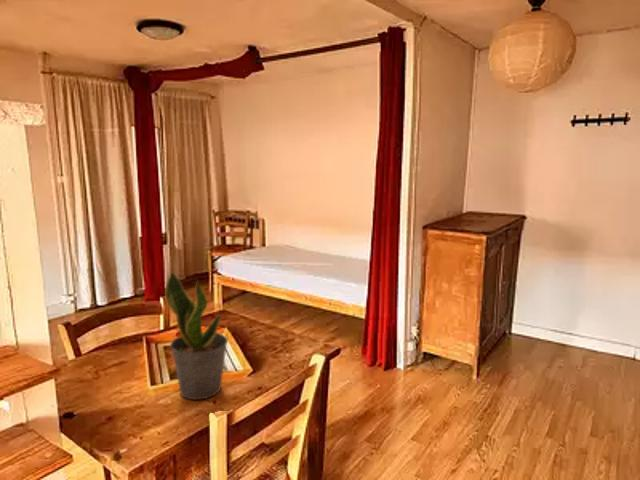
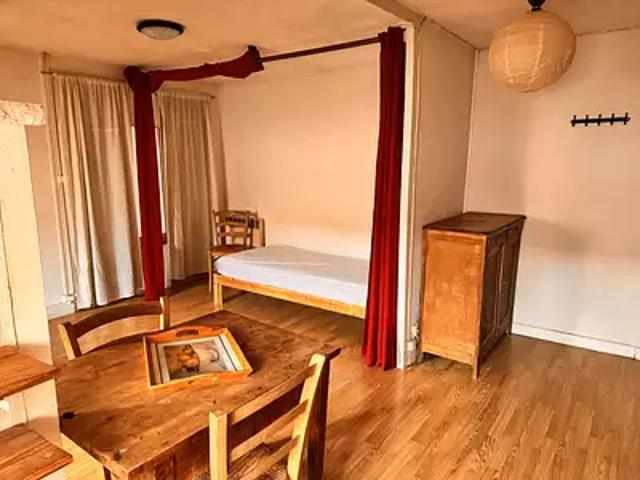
- potted plant [165,270,229,401]
